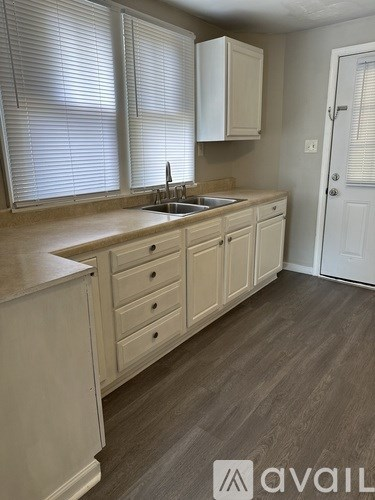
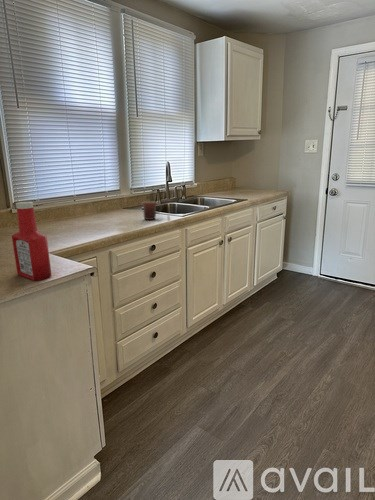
+ soap bottle [11,201,52,282]
+ mug [141,200,163,221]
